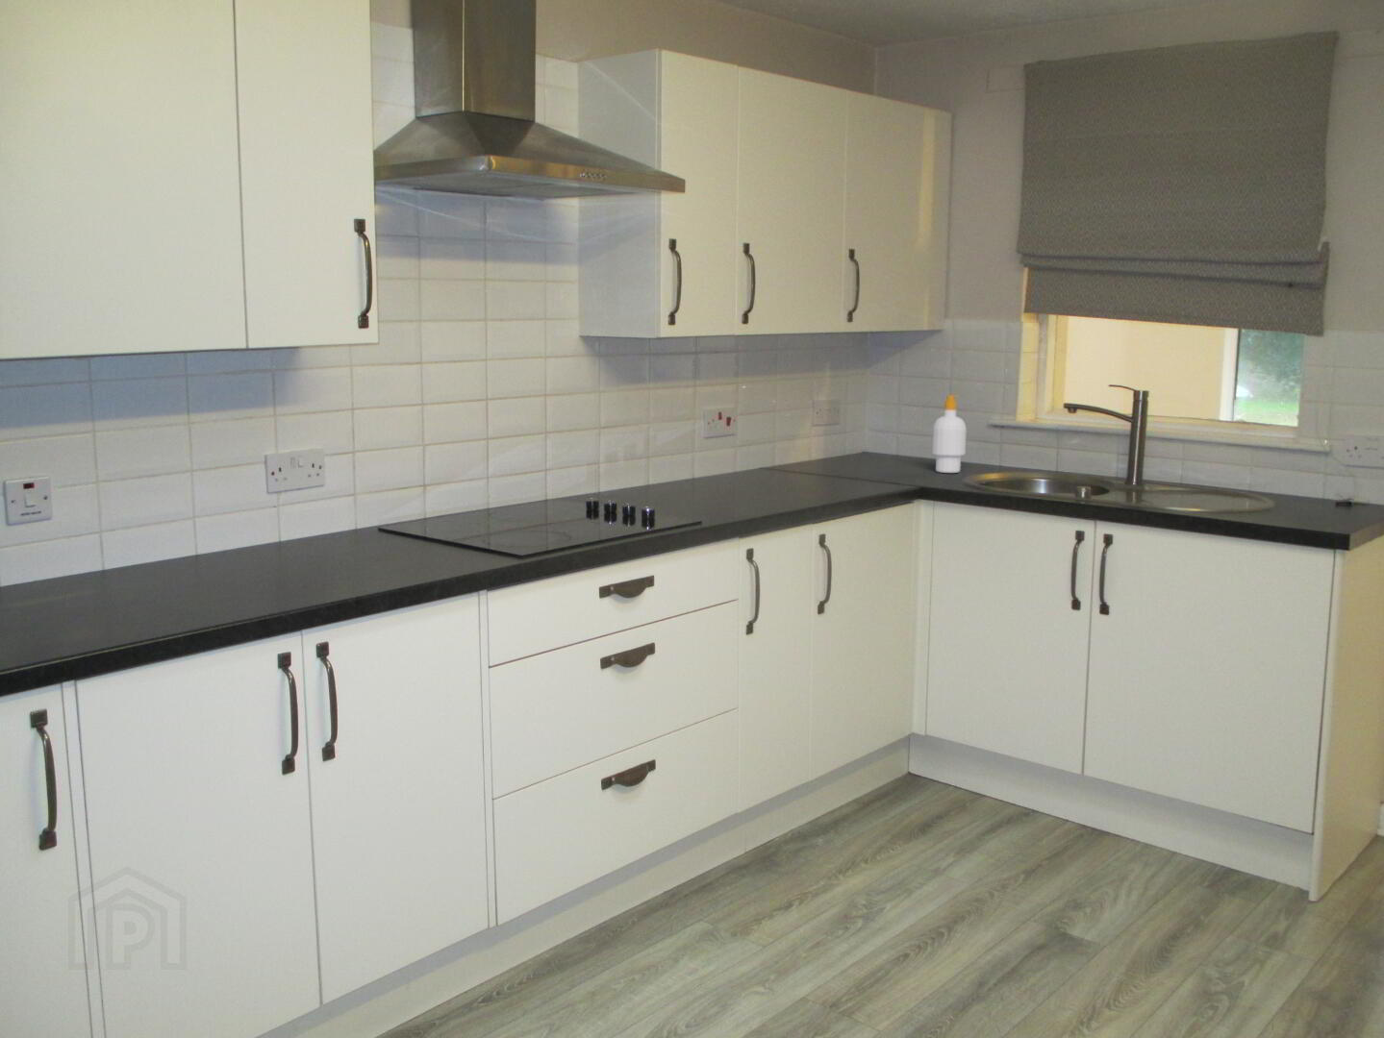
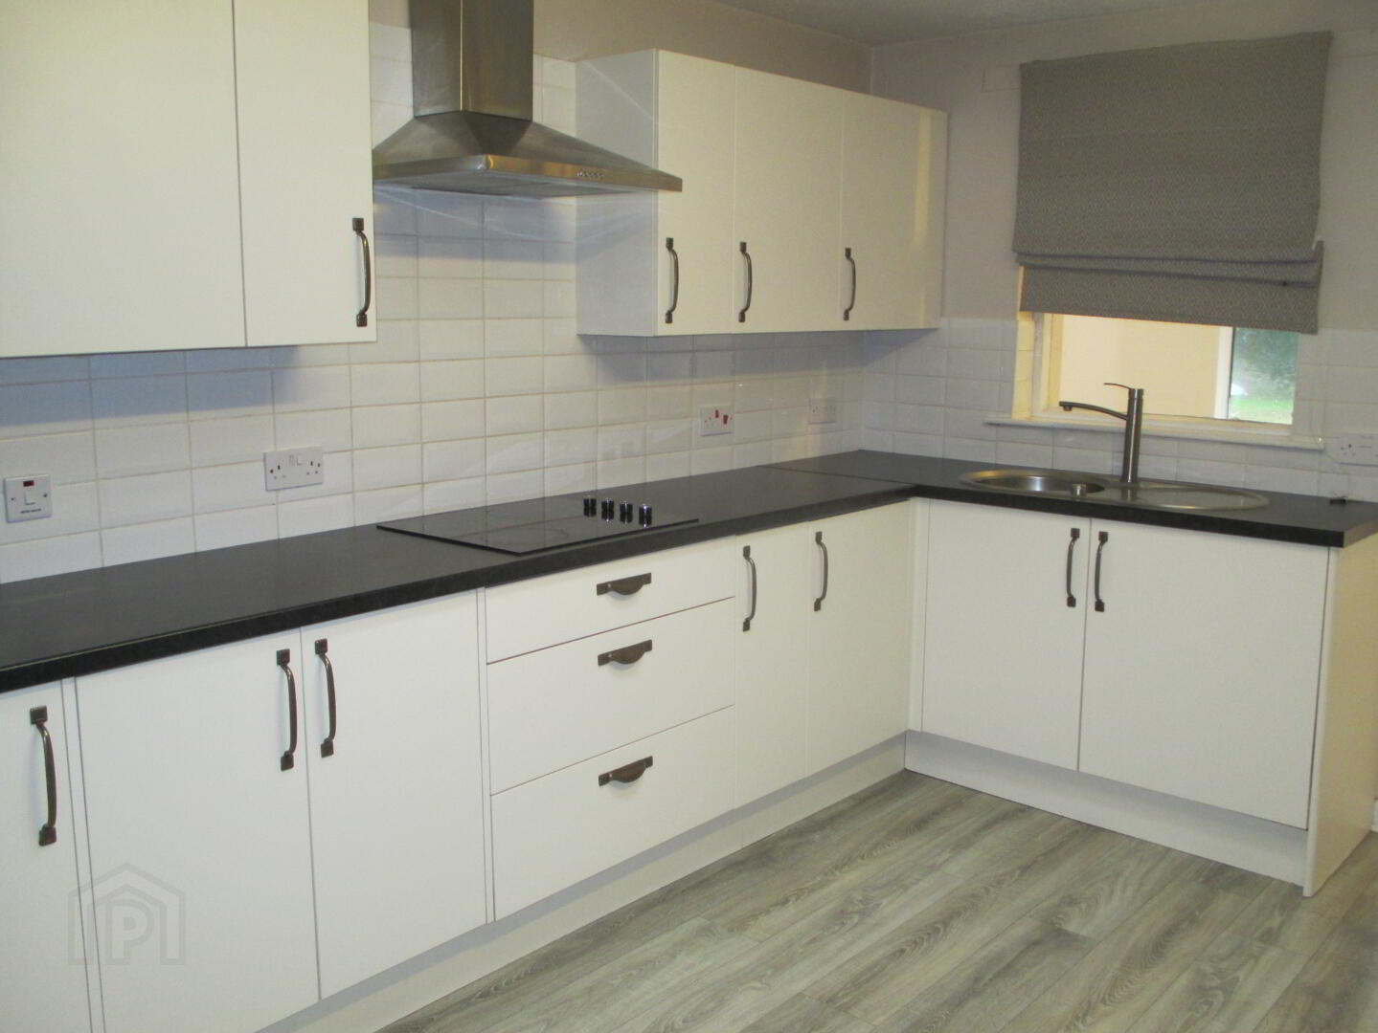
- soap bottle [931,394,967,474]
